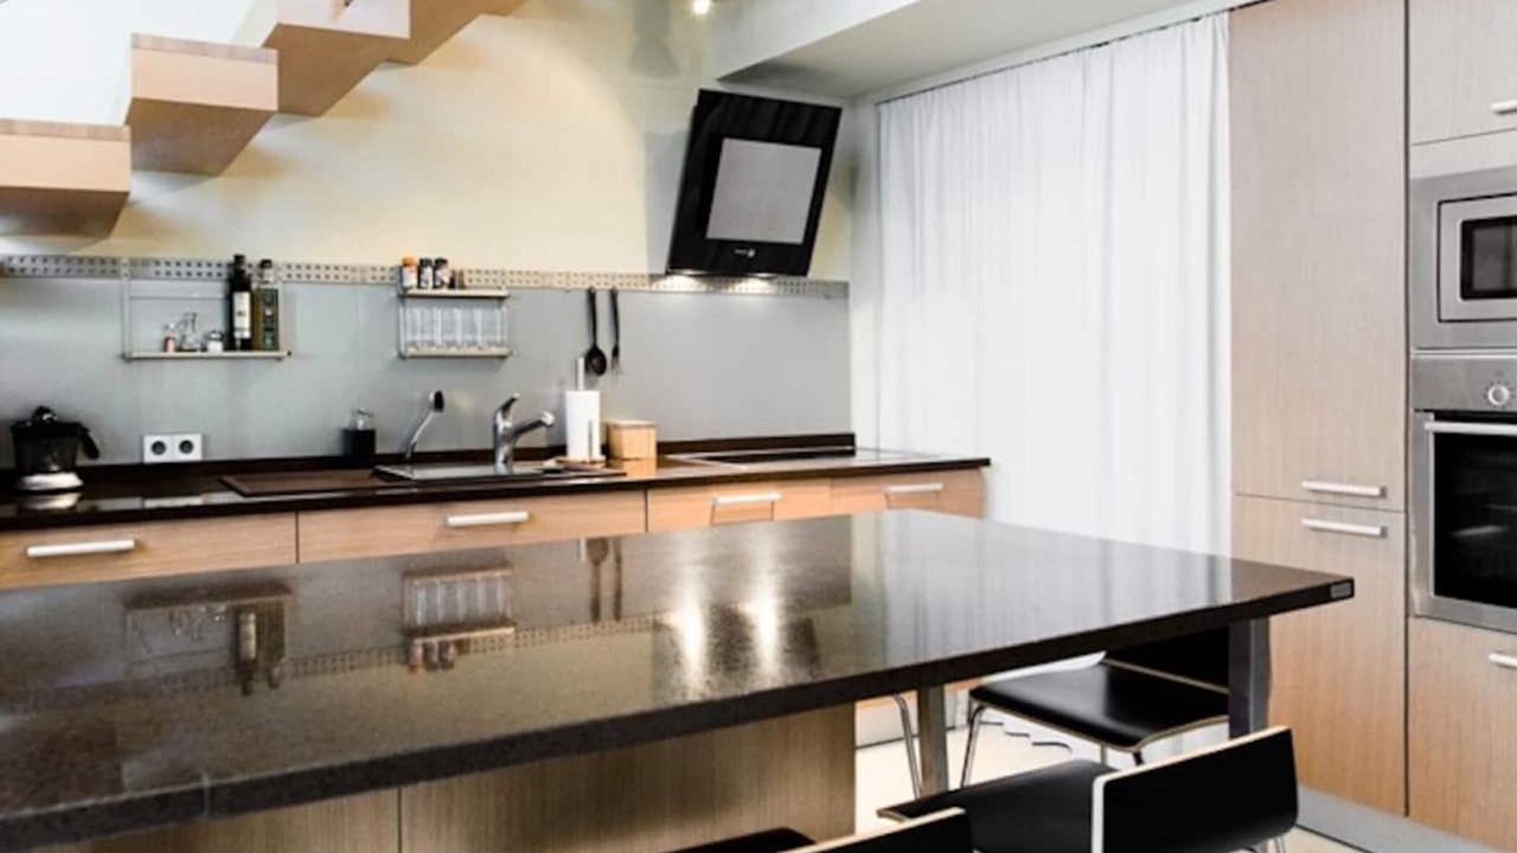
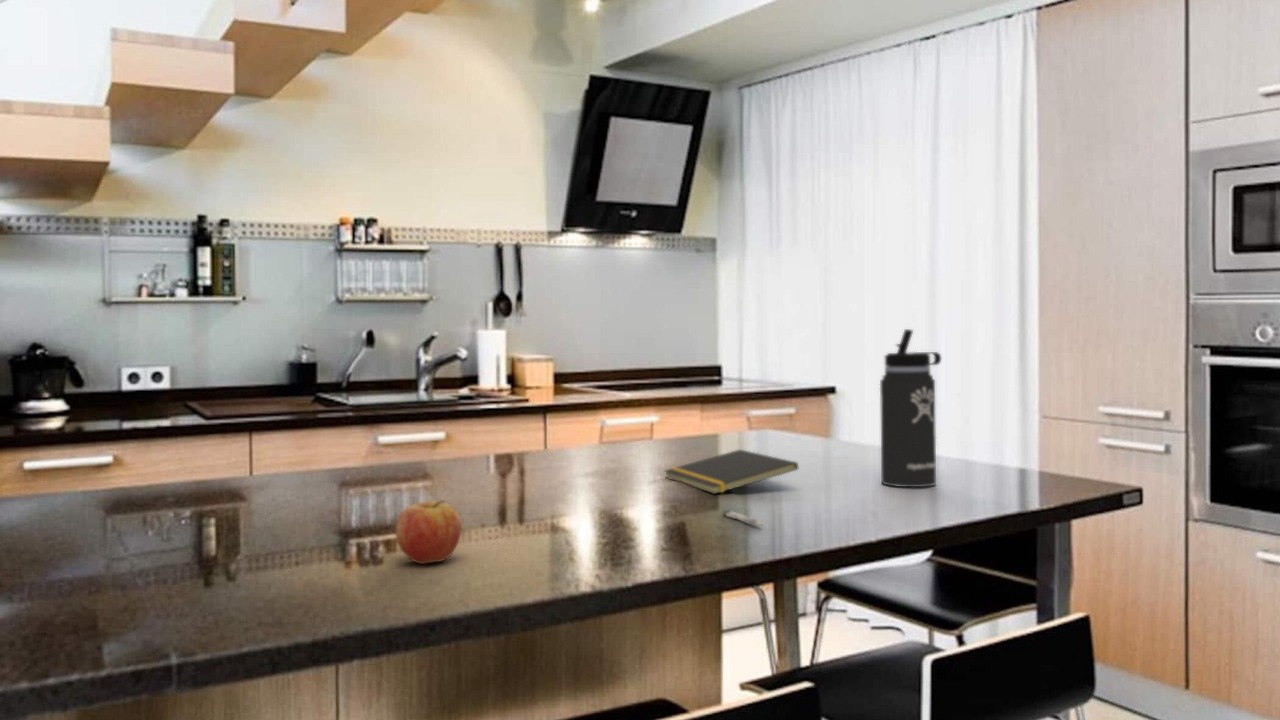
+ fruit [395,499,463,565]
+ thermos bottle [879,328,942,488]
+ pen [722,509,764,528]
+ notepad [663,448,799,495]
